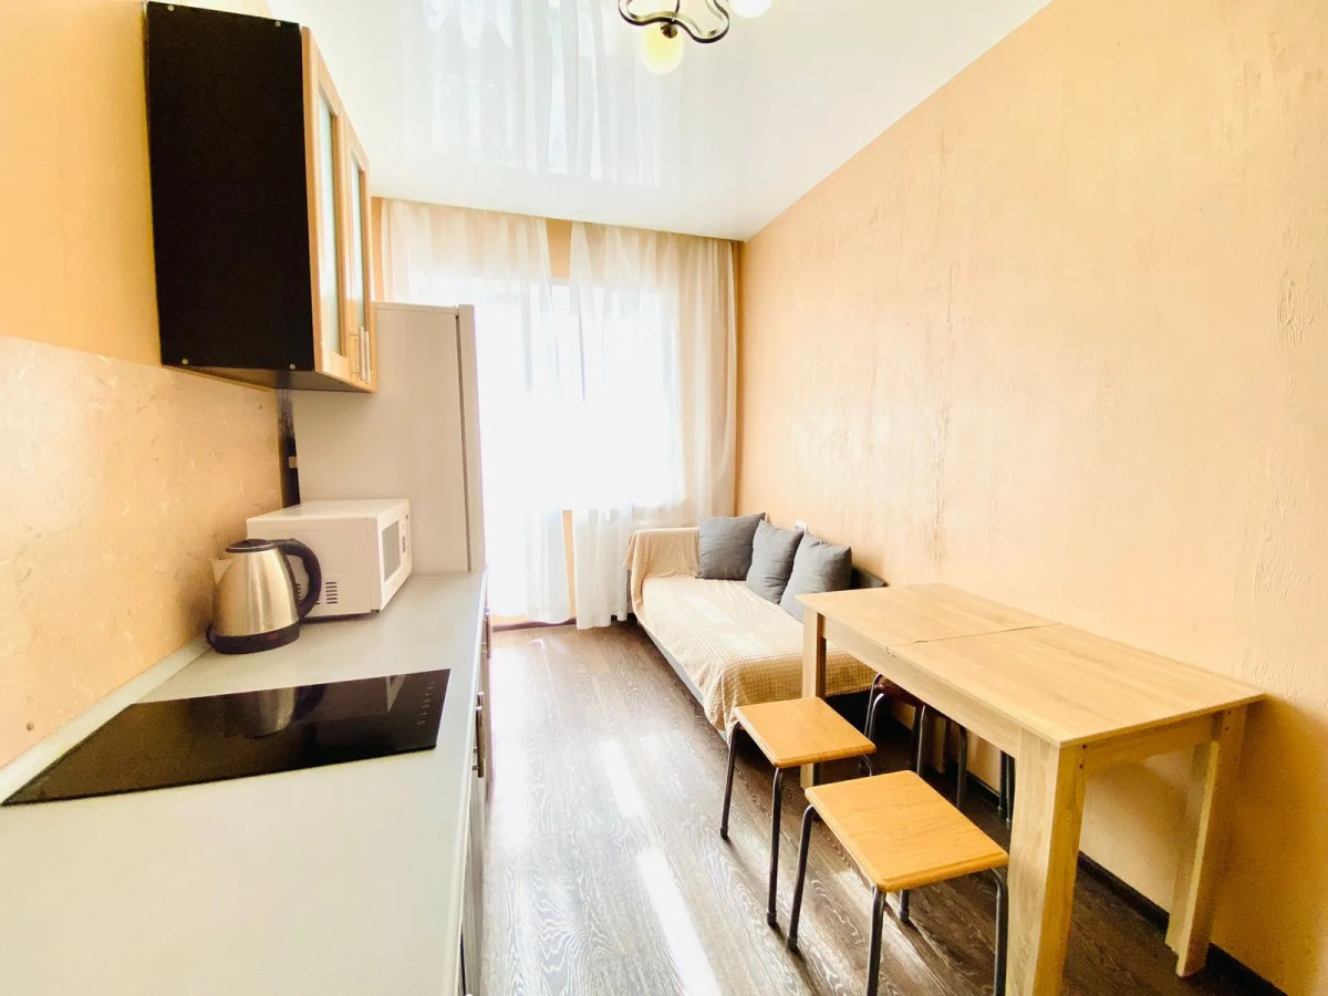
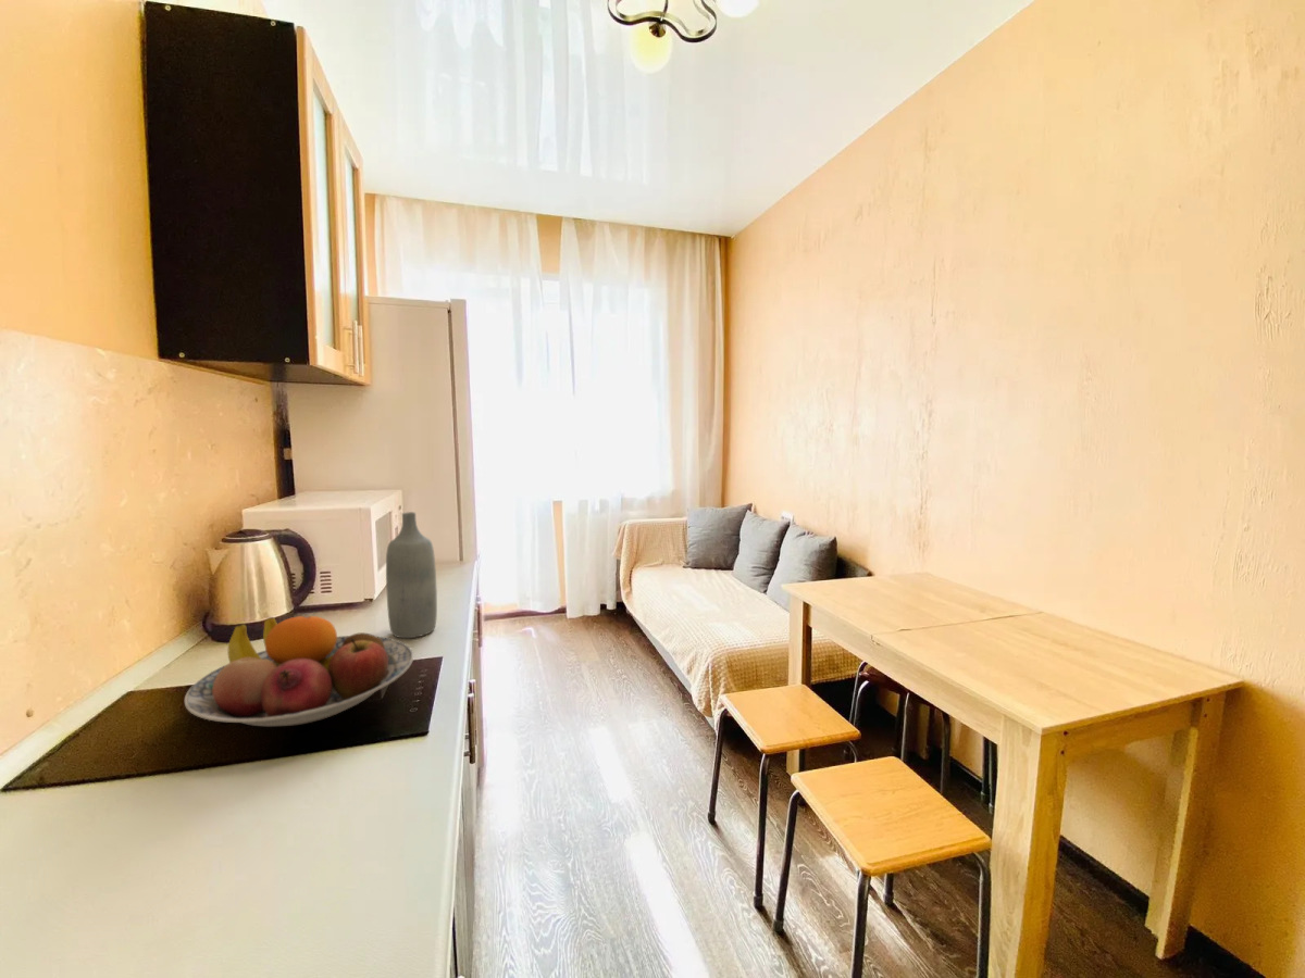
+ fruit bowl [184,615,414,727]
+ bottle [385,511,438,639]
